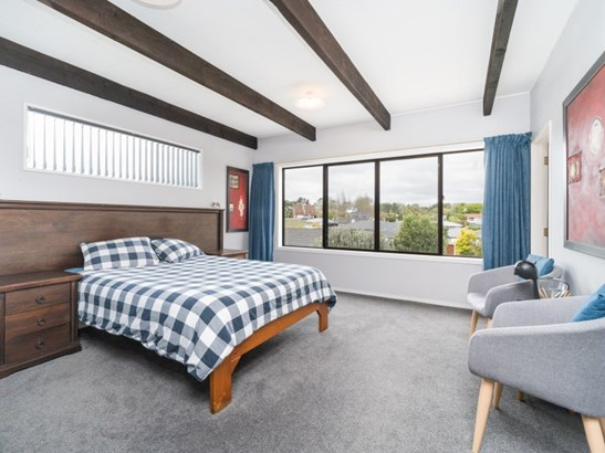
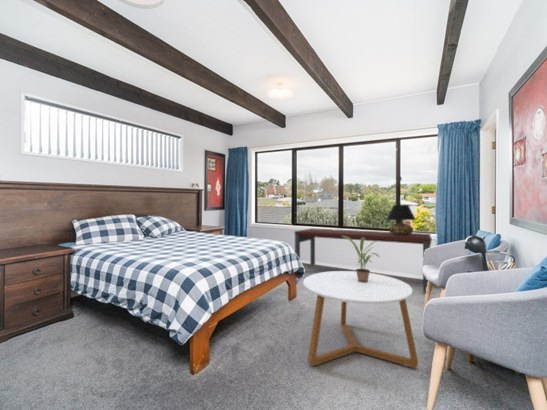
+ table lamp [385,204,417,235]
+ coffee table [302,270,419,369]
+ potted plant [343,236,380,283]
+ bench [294,227,433,293]
